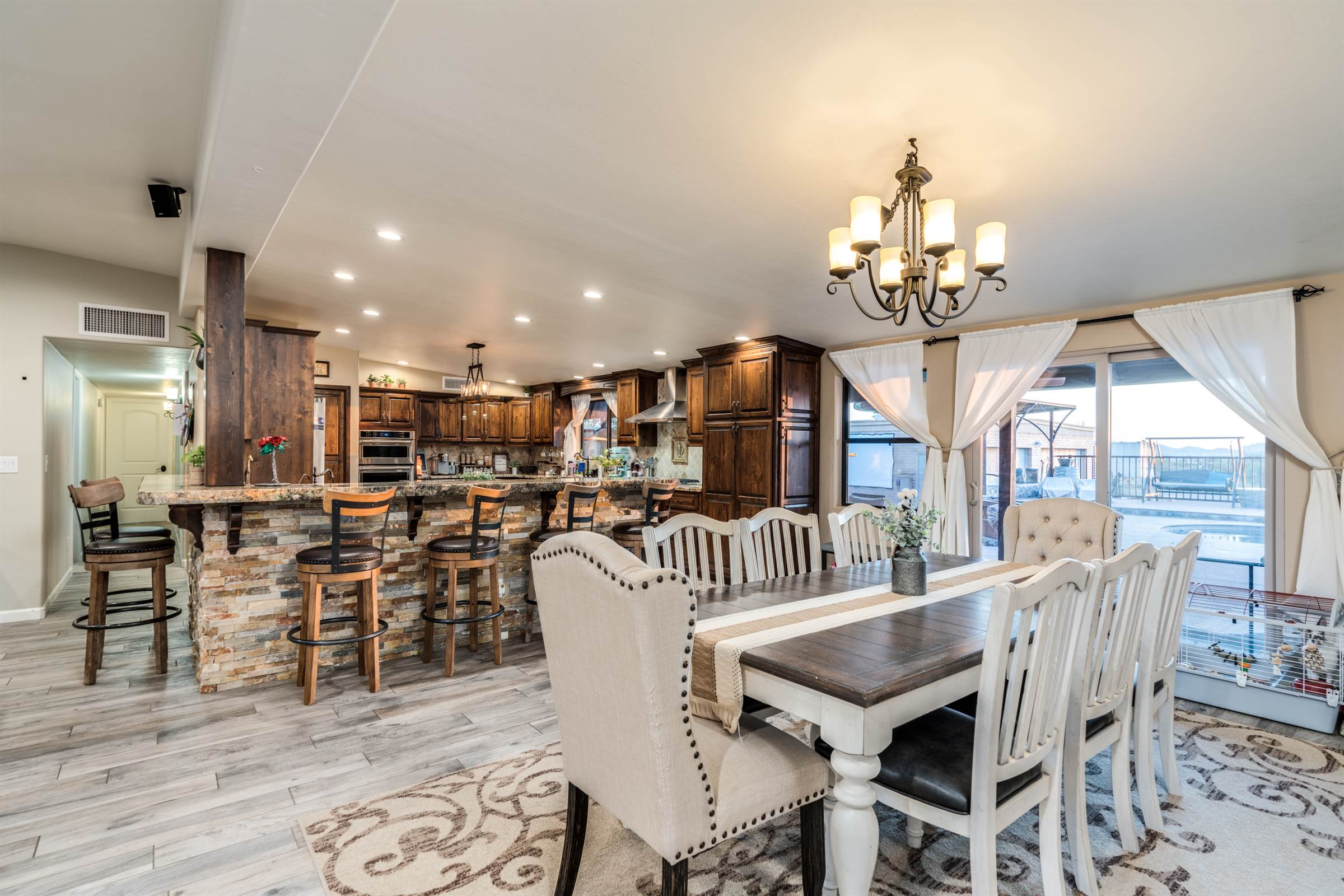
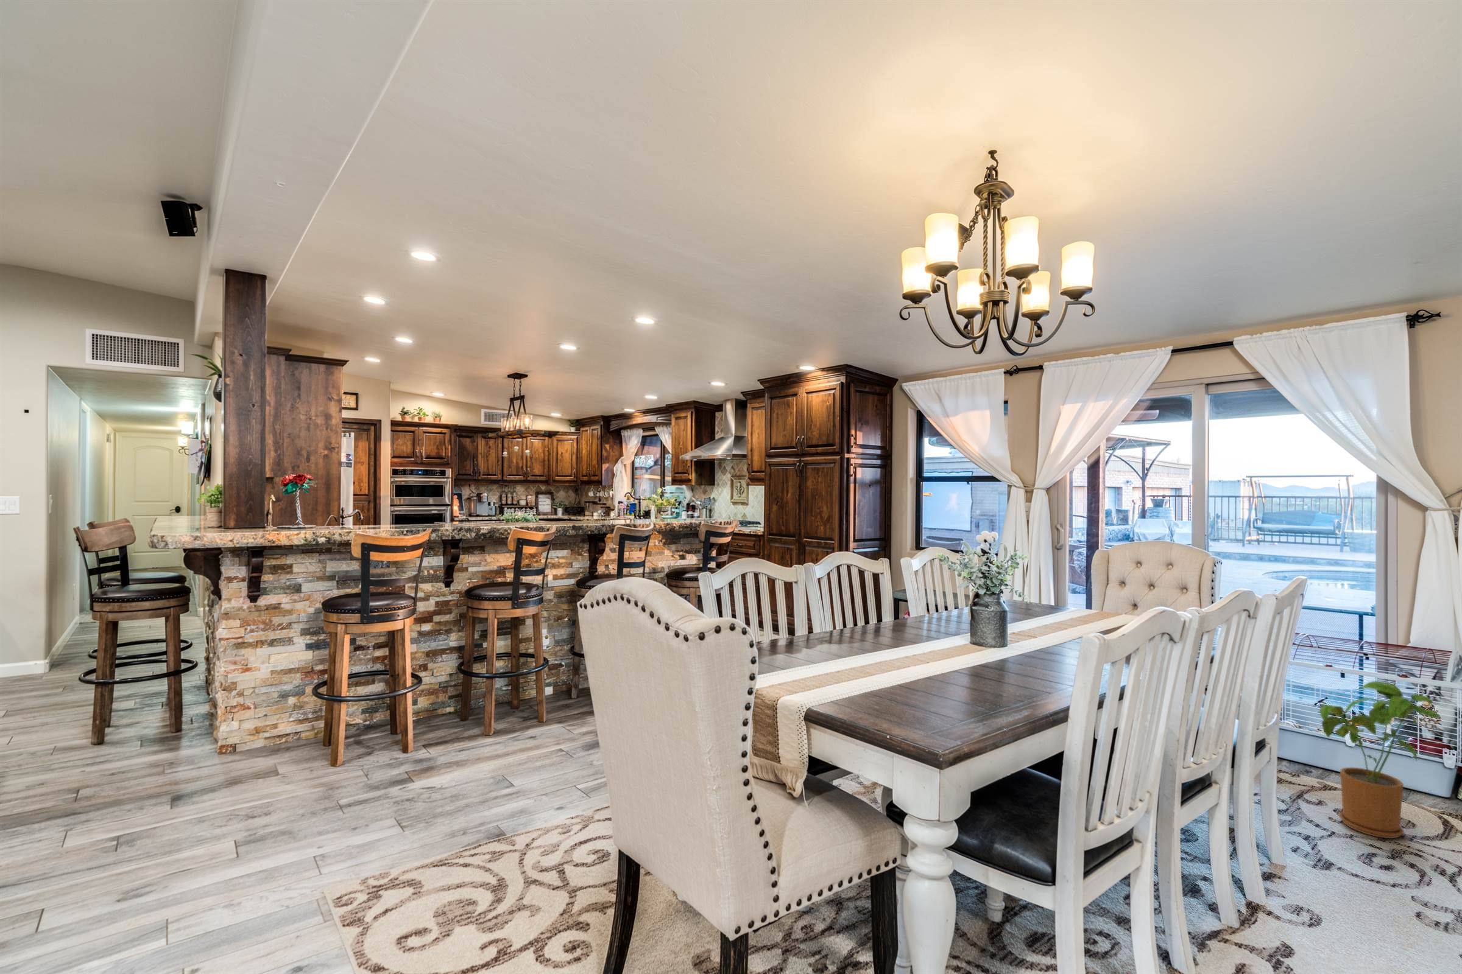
+ house plant [1319,680,1442,839]
